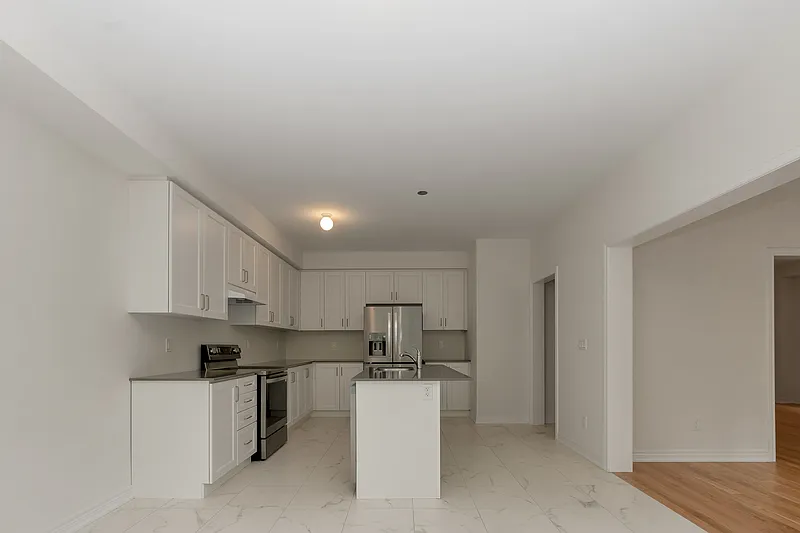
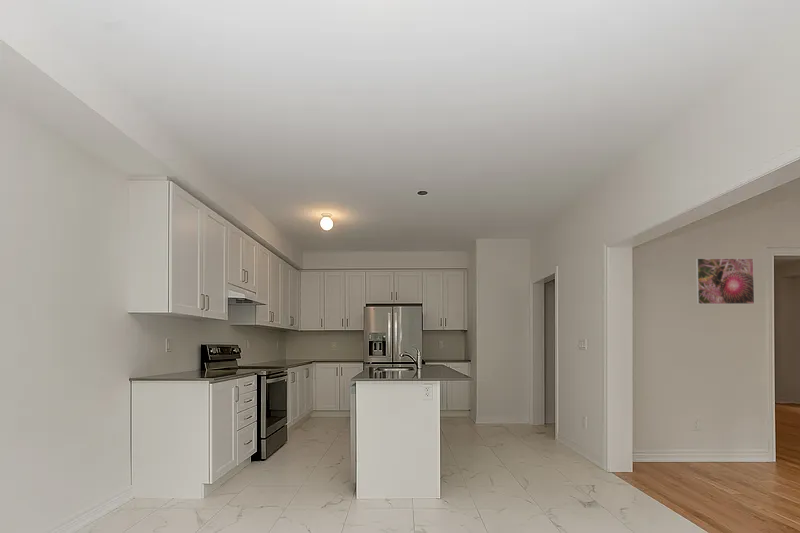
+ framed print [695,257,756,305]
